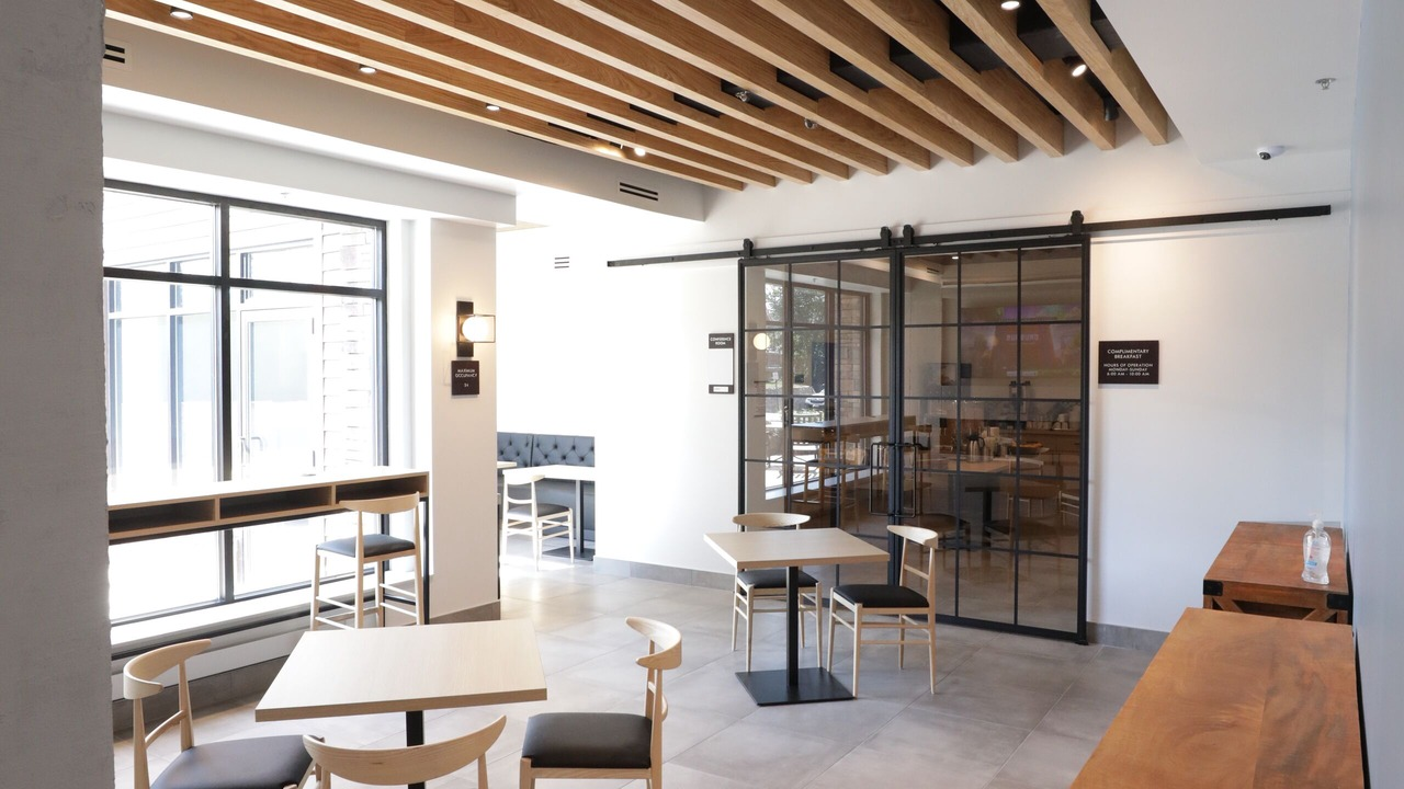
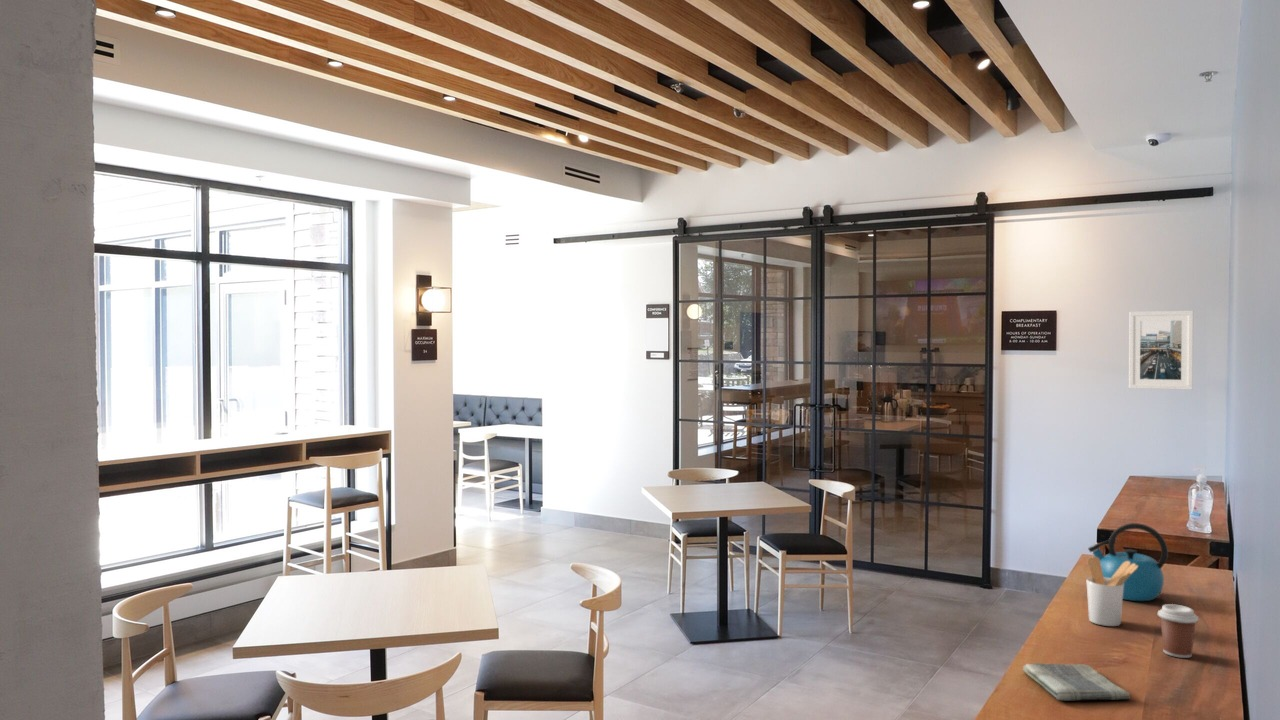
+ kettle [1087,522,1169,602]
+ utensil holder [1085,556,1138,627]
+ dish towel [1022,662,1132,701]
+ coffee cup [1157,603,1199,659]
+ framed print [1128,310,1194,391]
